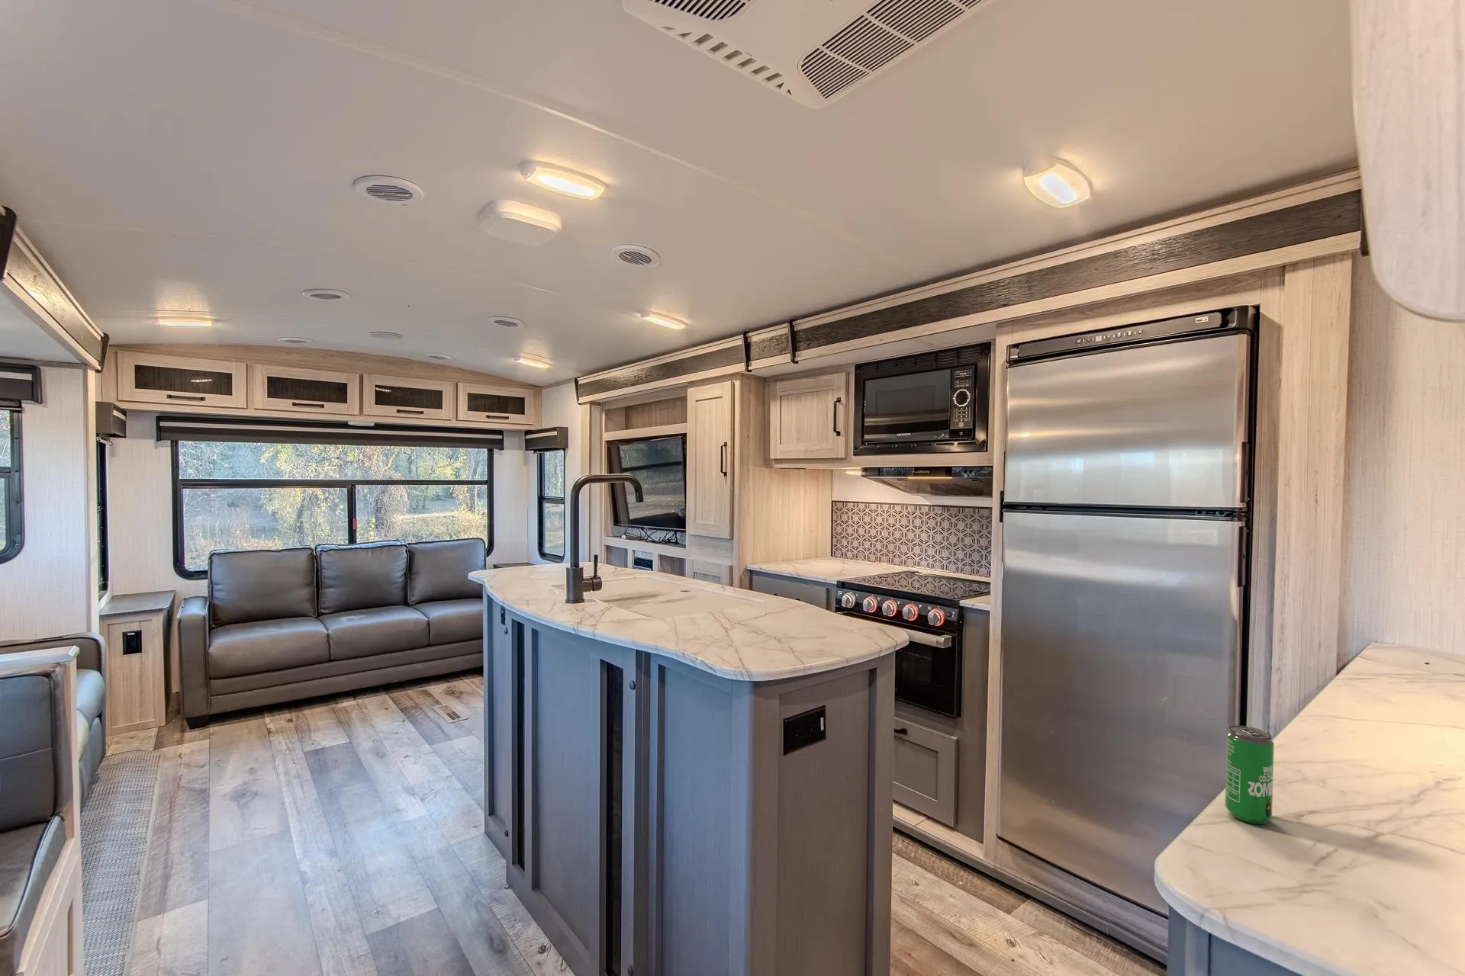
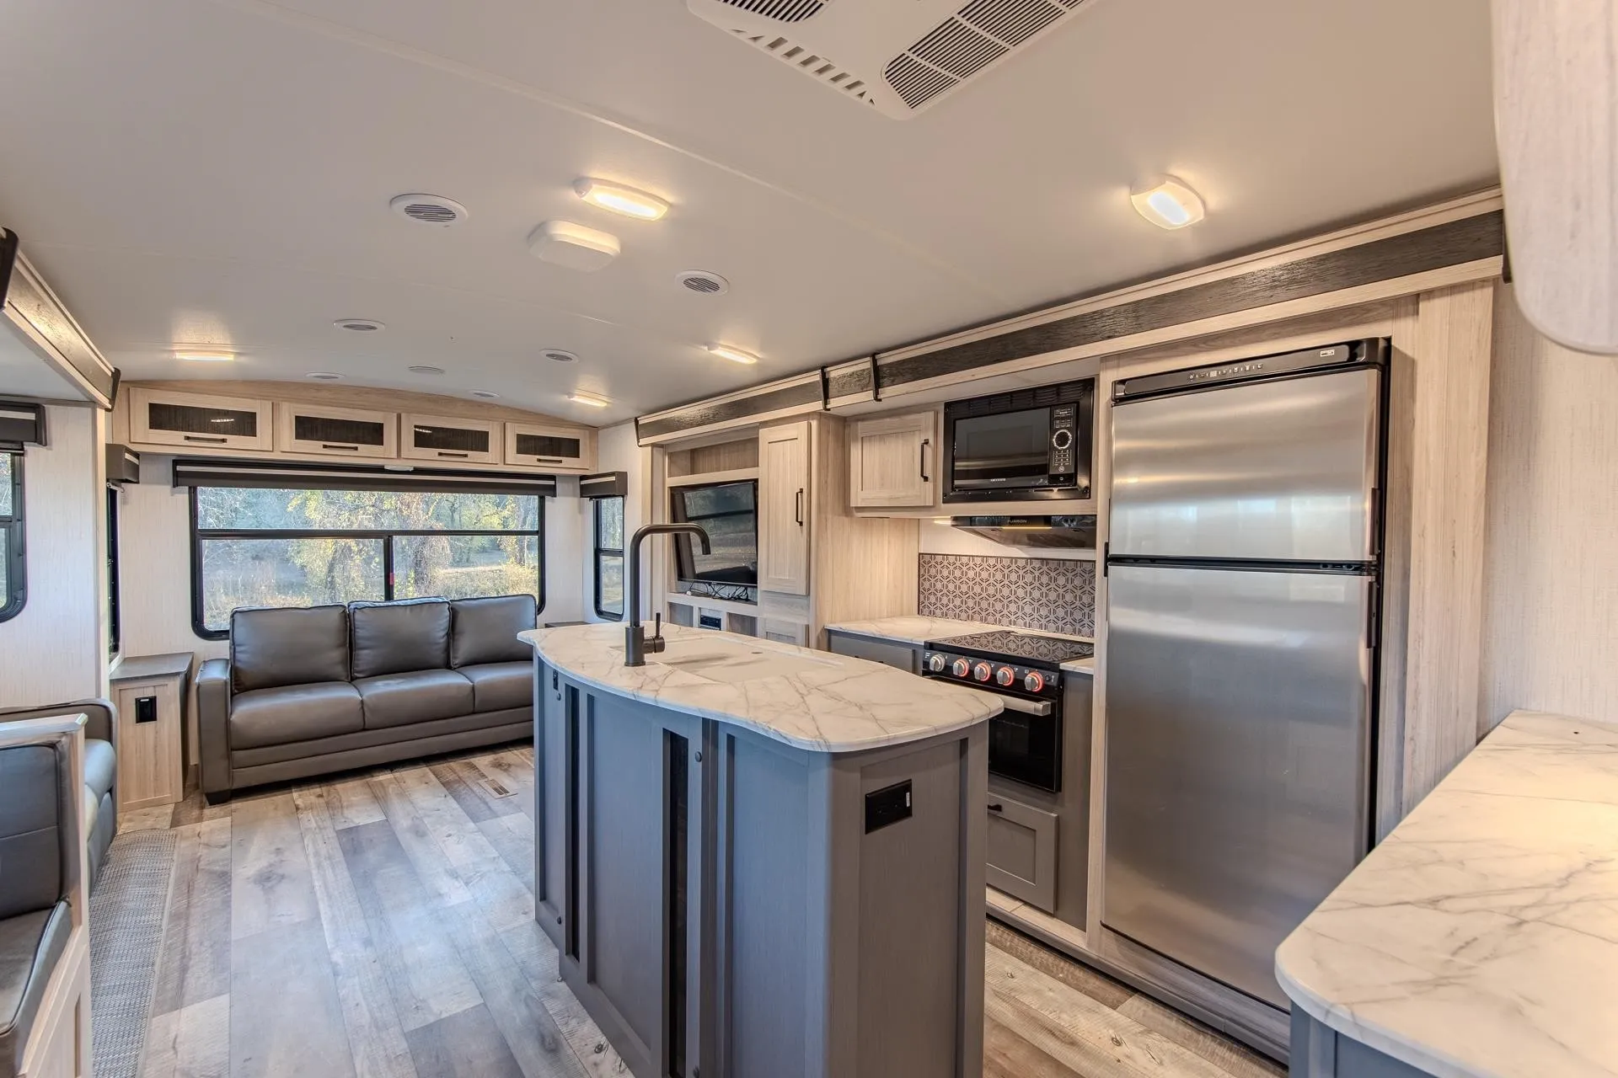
- beverage can [1225,724,1275,825]
